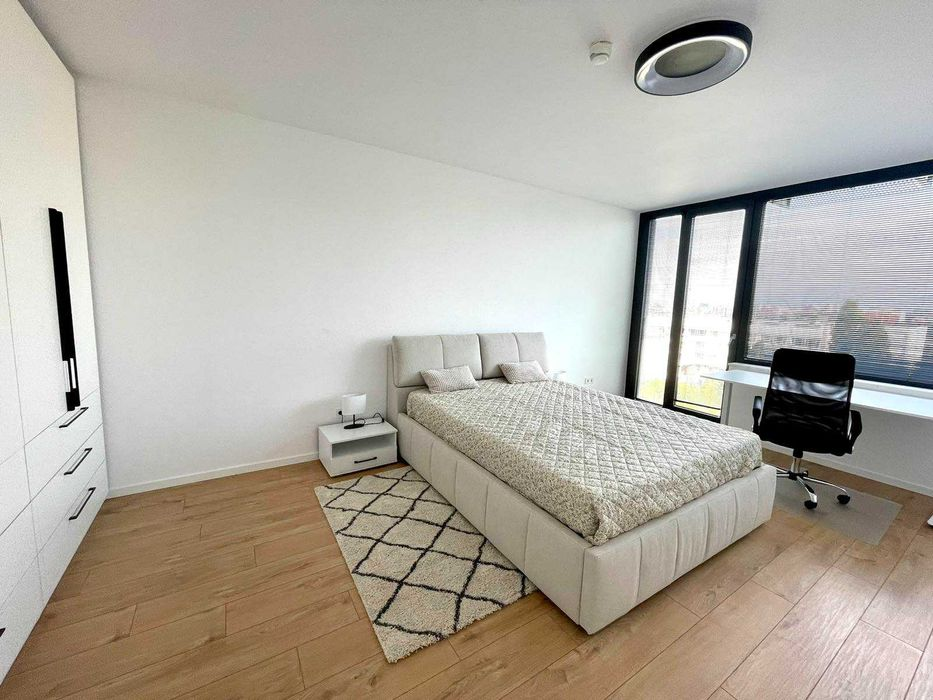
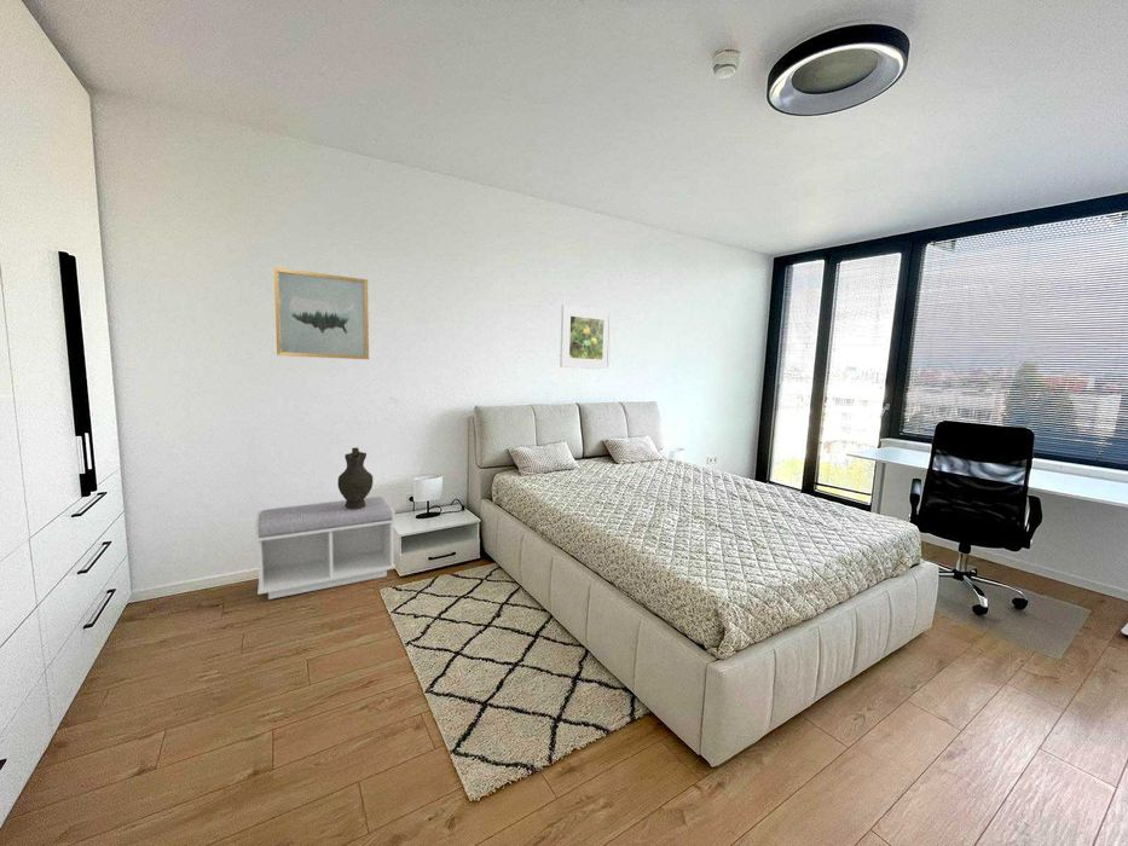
+ bench [254,496,397,601]
+ decorative vase [336,446,374,509]
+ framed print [559,305,613,370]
+ wall art [273,267,370,360]
